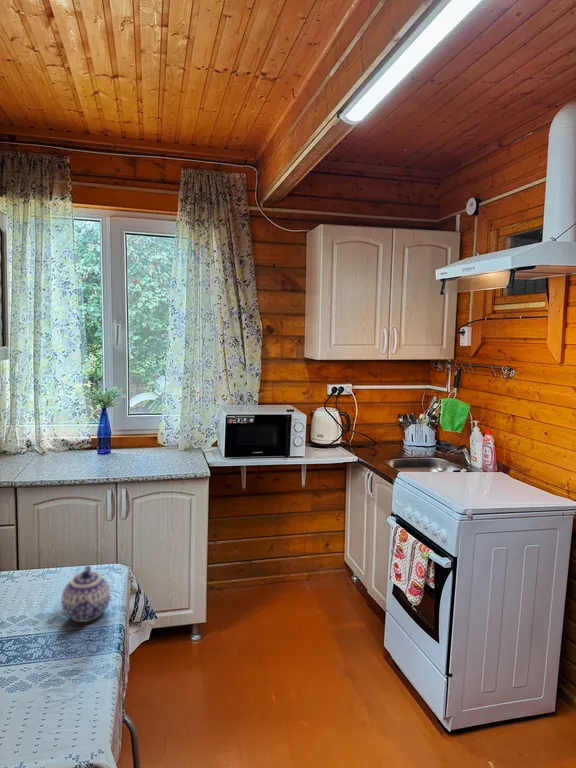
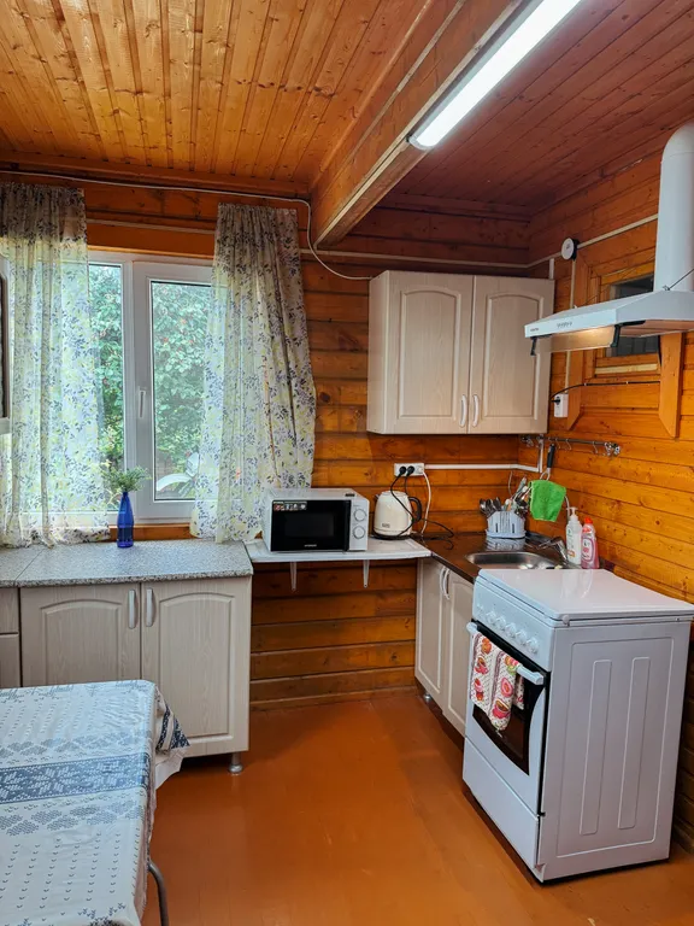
- teapot [61,565,111,623]
